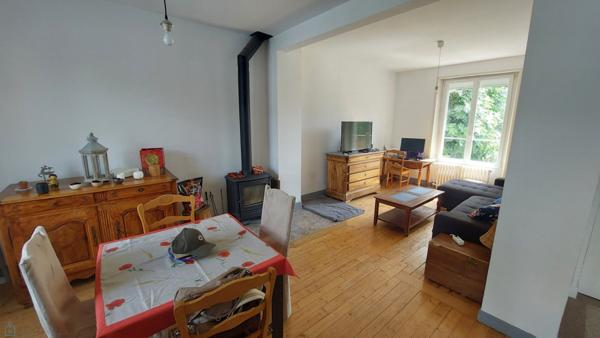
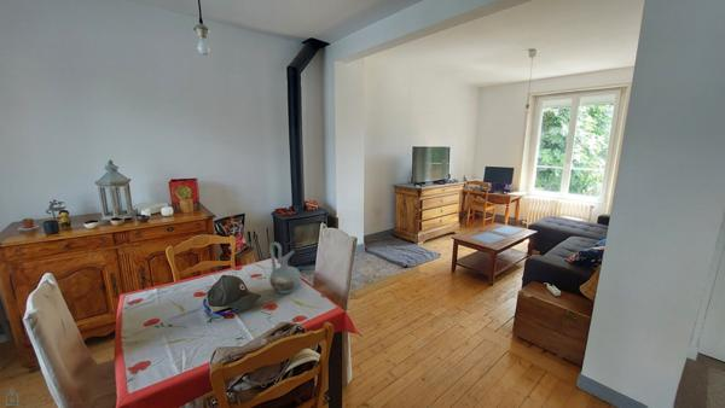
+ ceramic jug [268,241,302,295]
